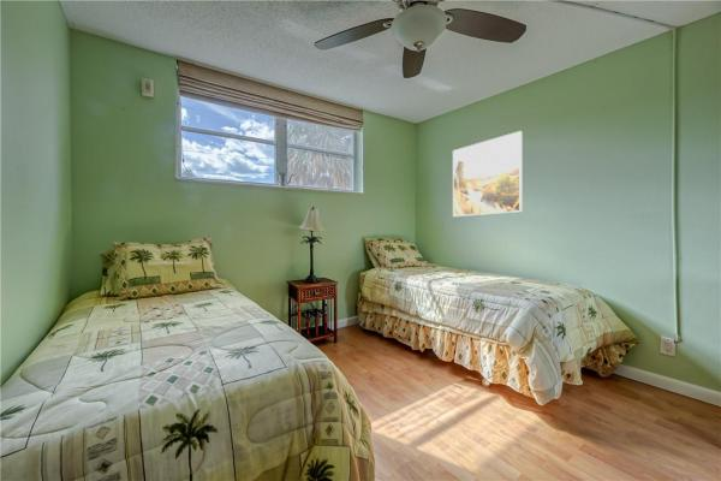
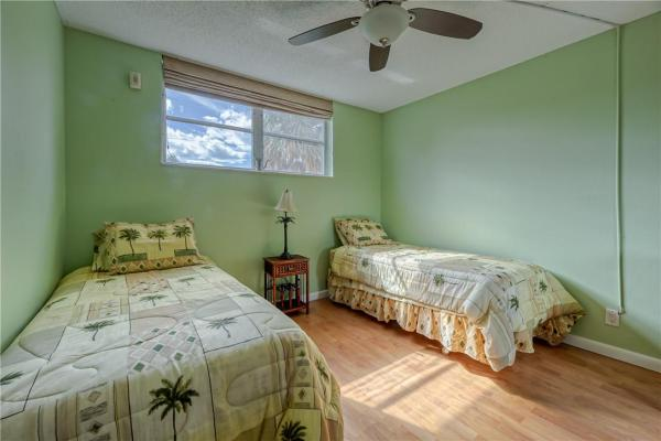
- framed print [452,130,523,218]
